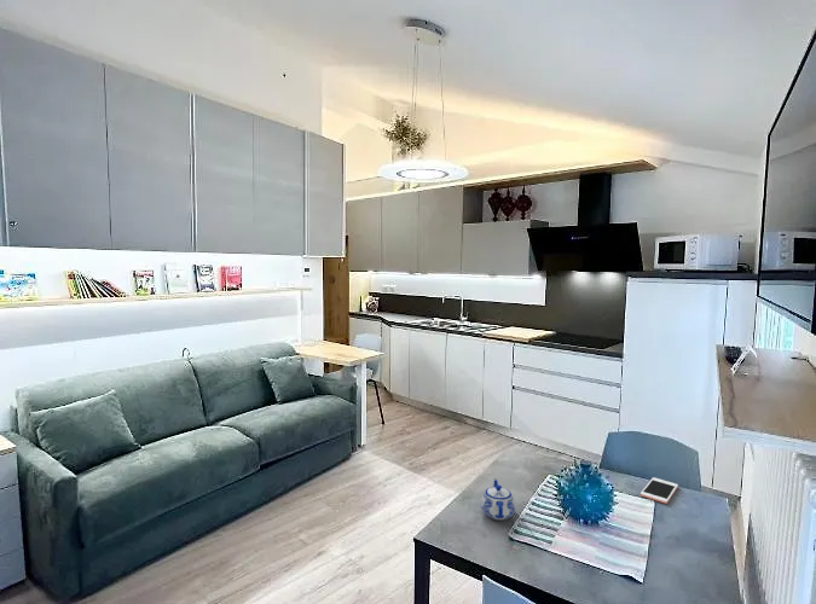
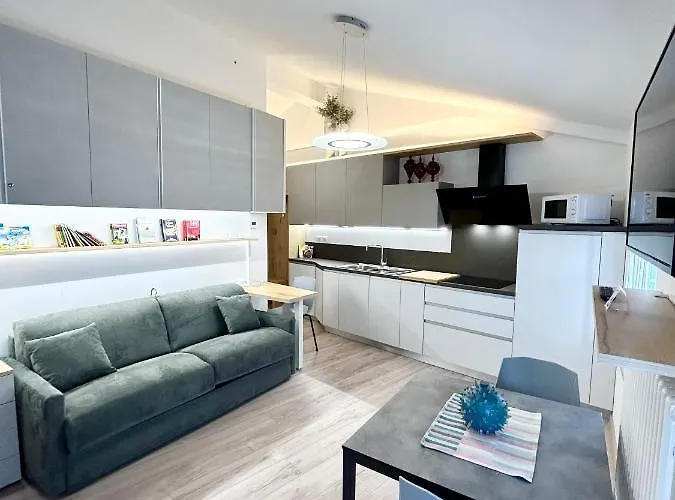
- cell phone [640,476,679,505]
- teapot [480,477,517,521]
